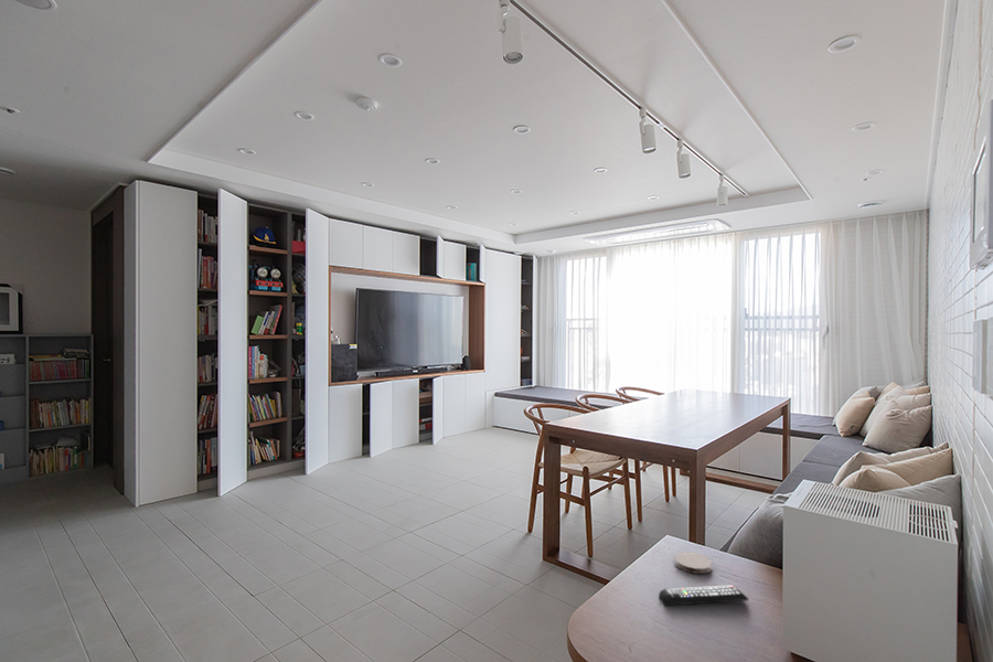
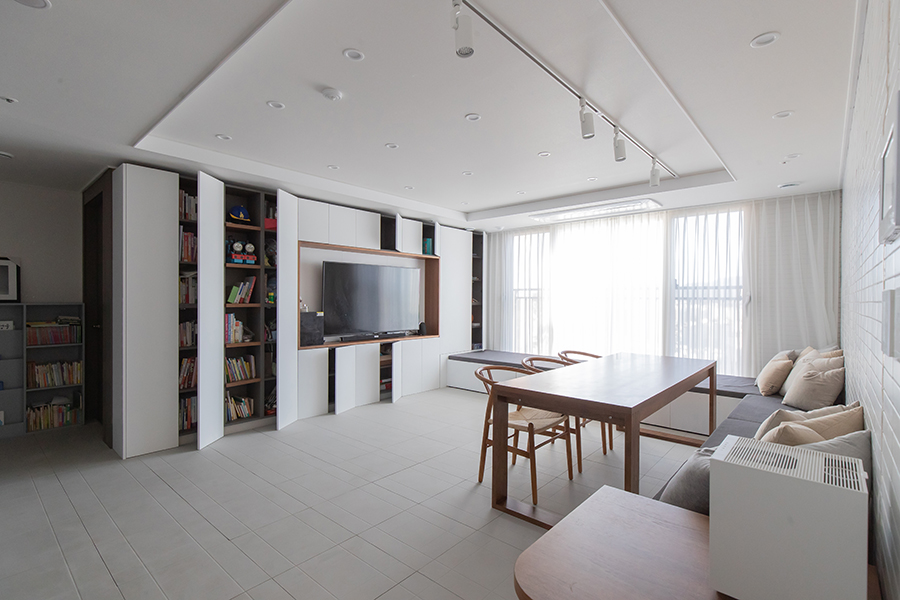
- coaster [674,552,713,575]
- remote control [658,584,749,607]
